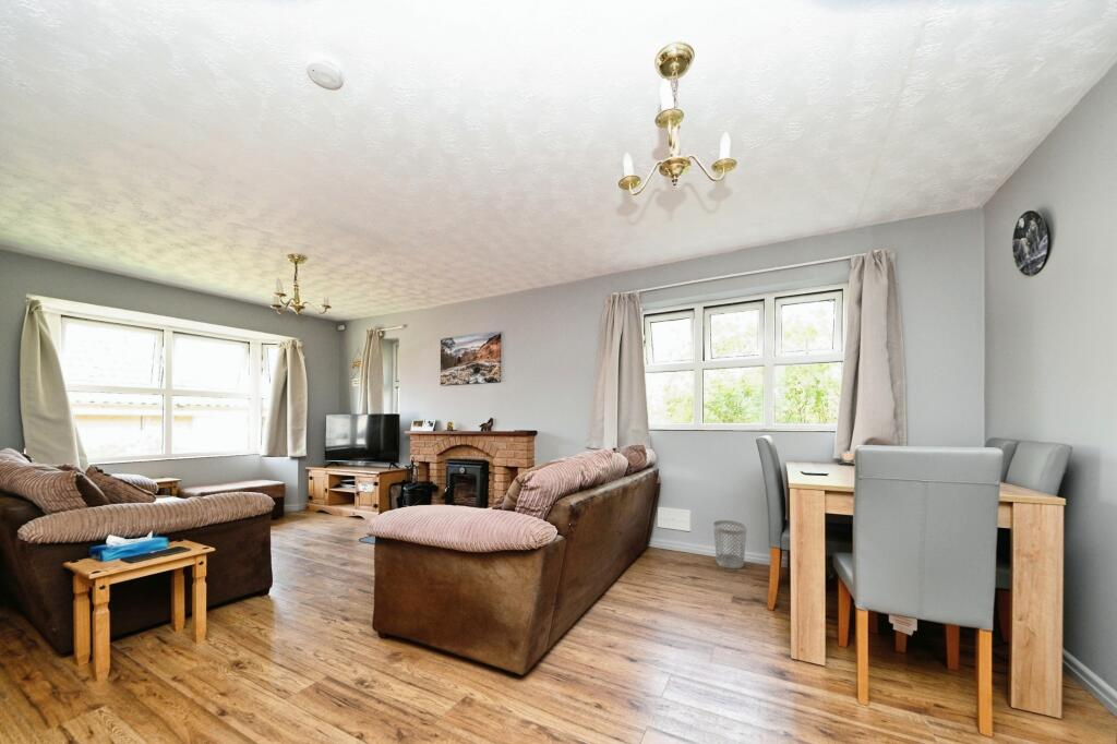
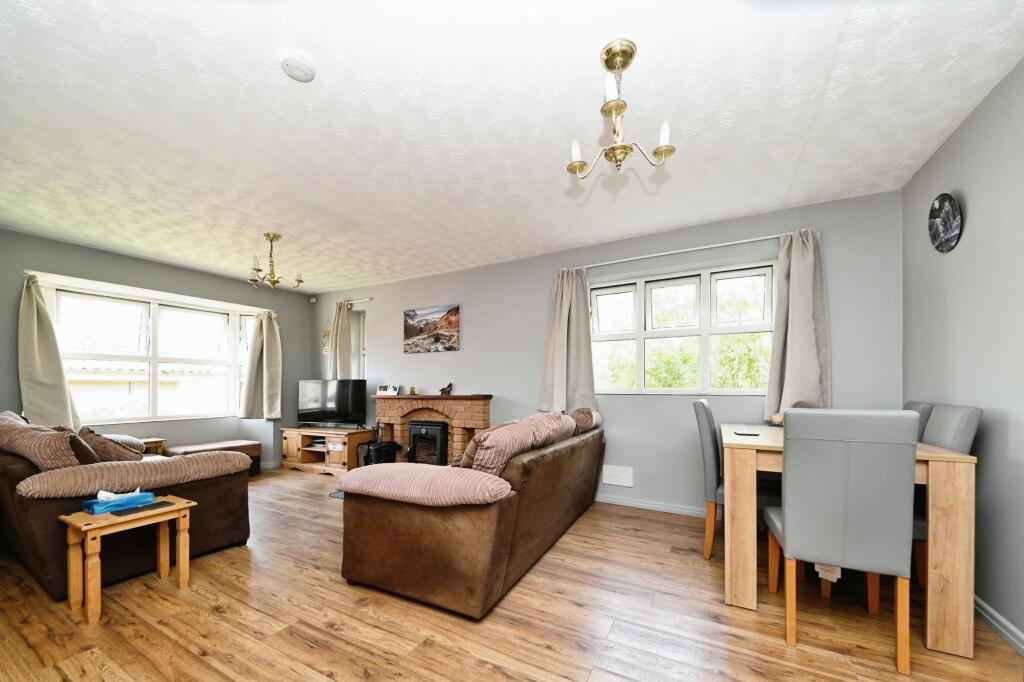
- wastebasket [712,519,748,569]
